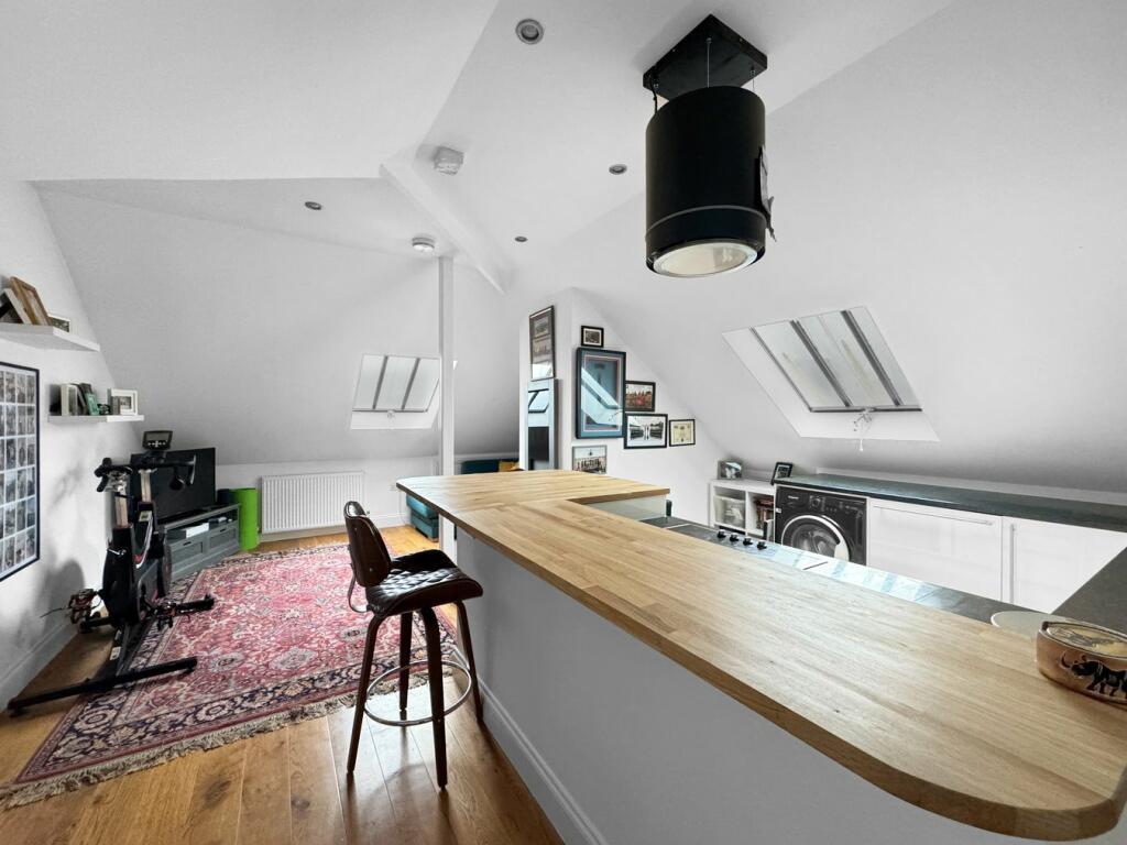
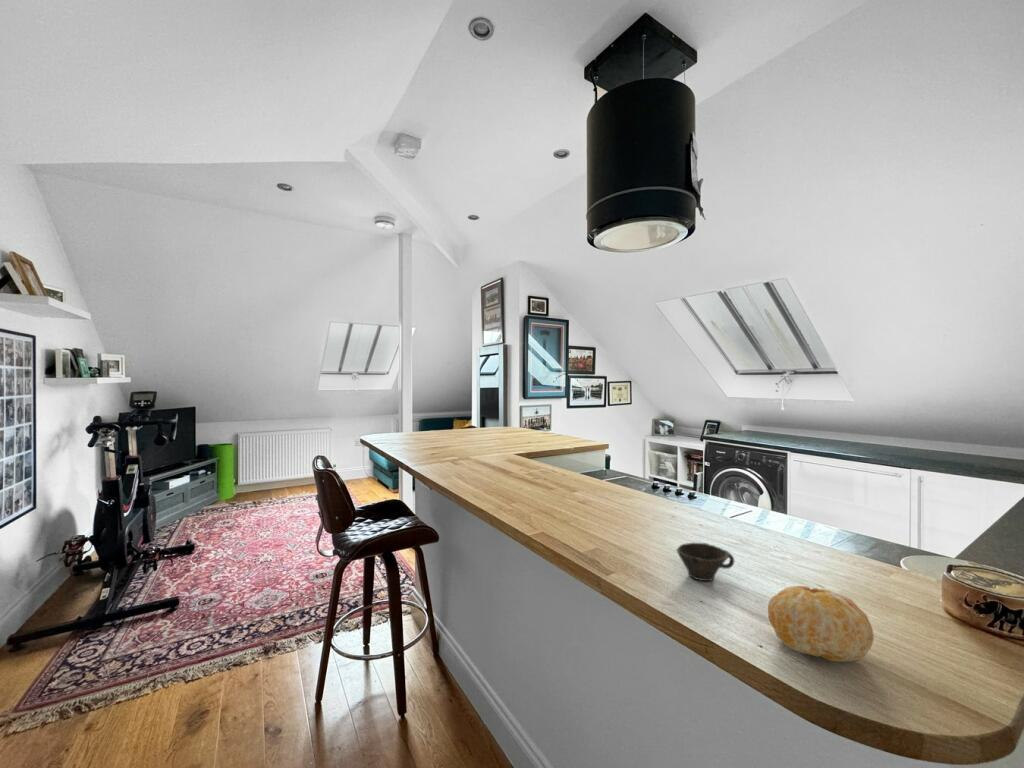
+ fruit [767,585,875,663]
+ cup [675,542,735,582]
